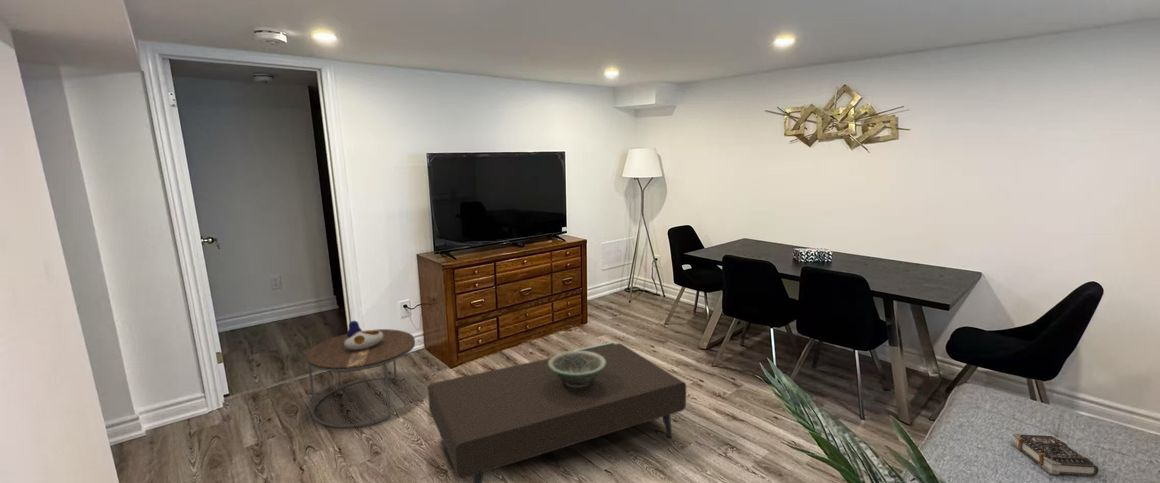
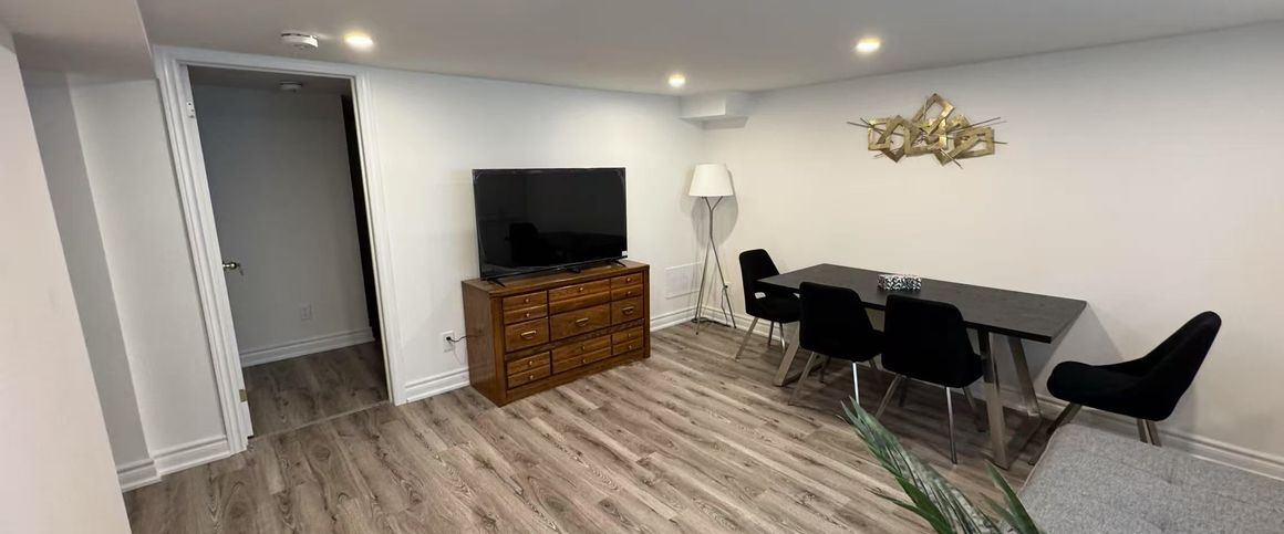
- coffee table [427,341,687,483]
- side table [305,320,416,428]
- decorative bowl [548,350,606,388]
- book [1010,432,1099,477]
